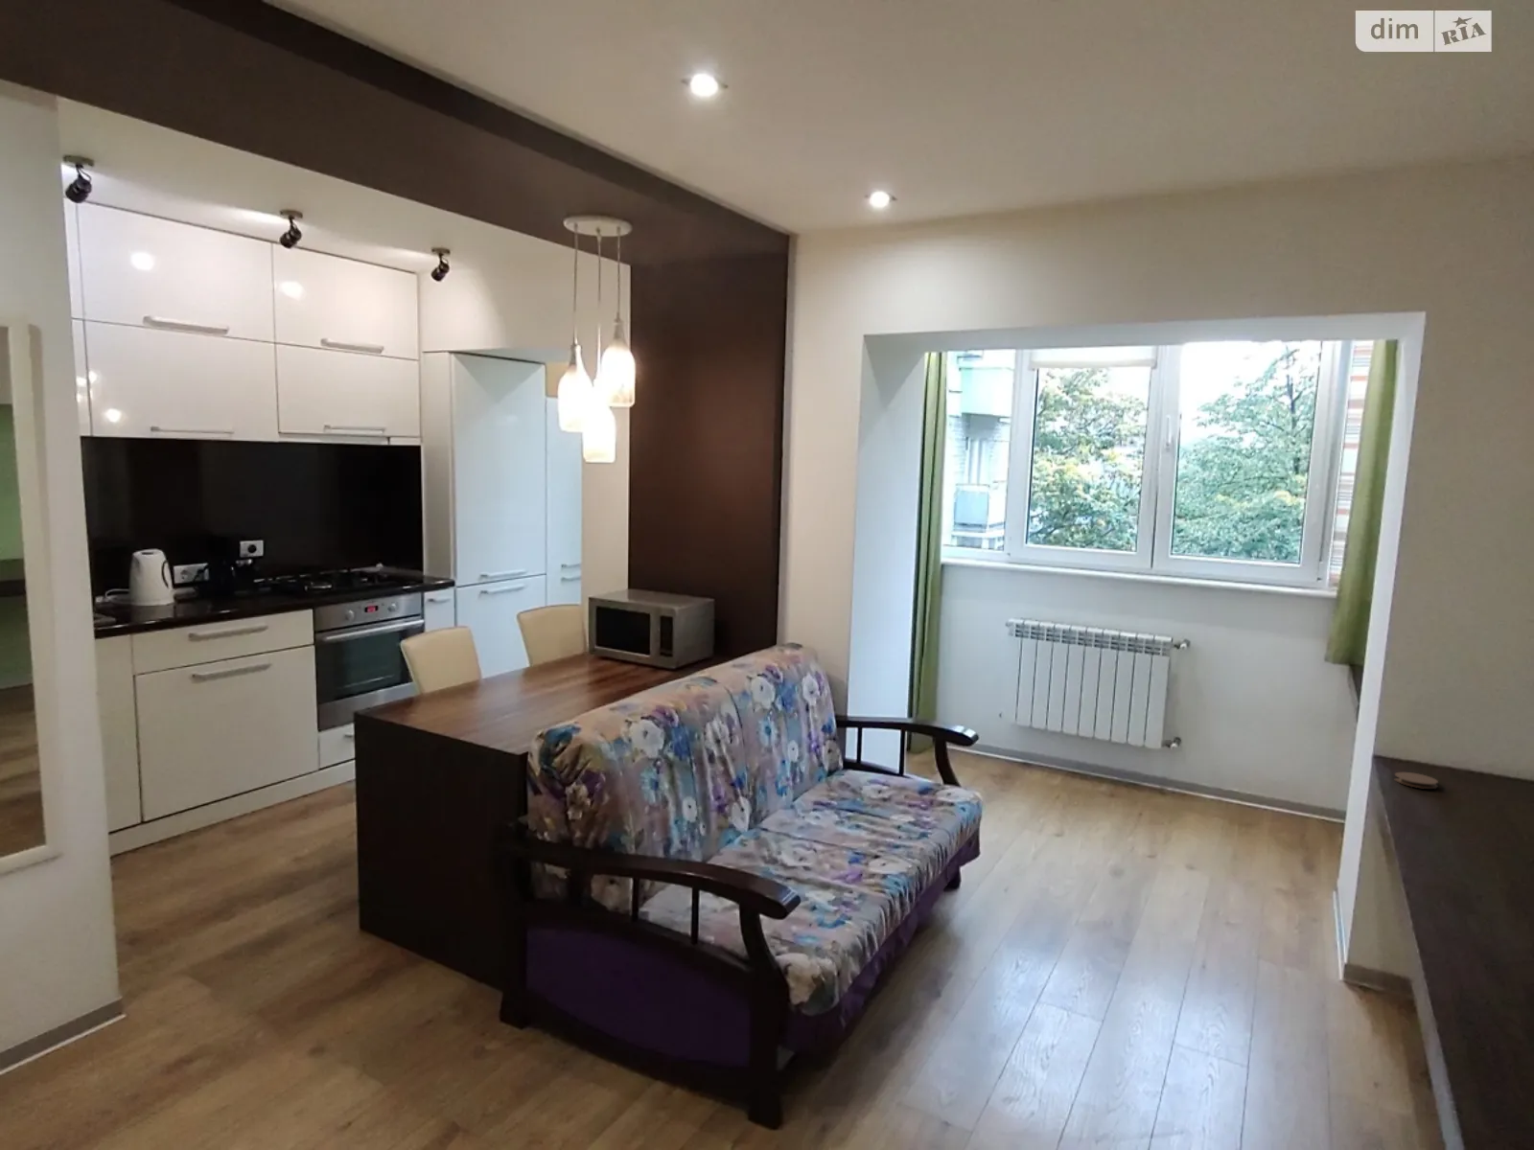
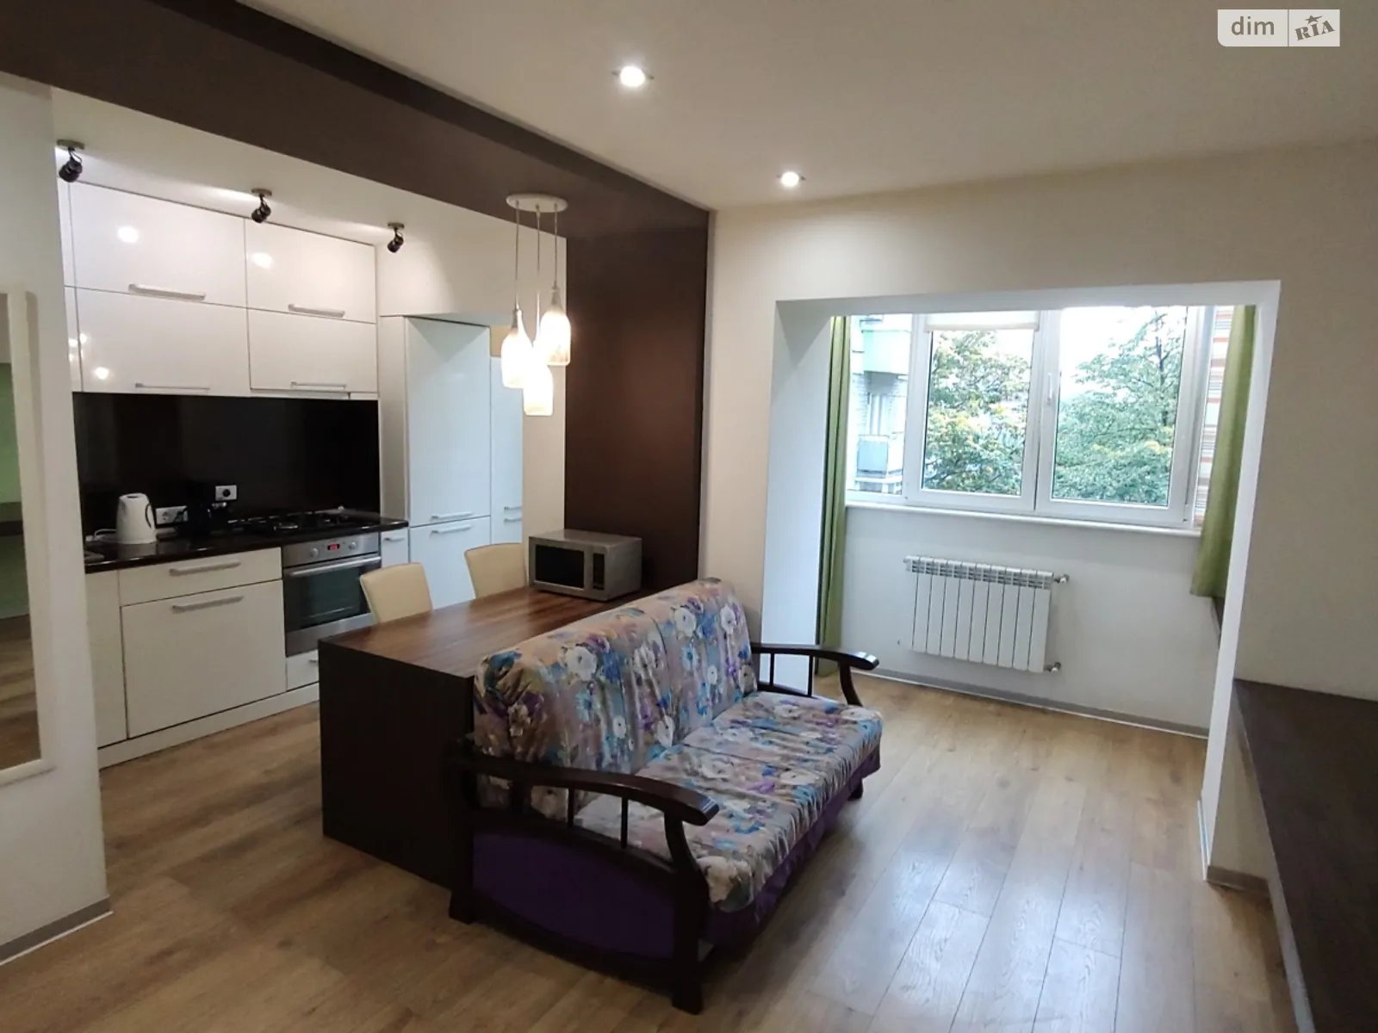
- coaster [1393,772,1439,790]
